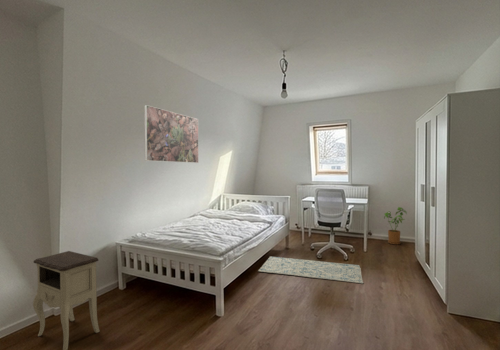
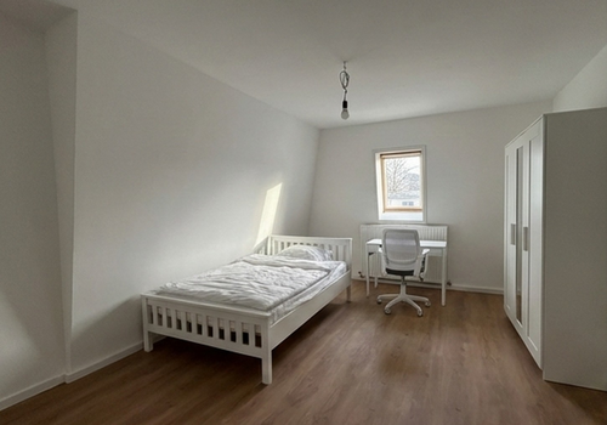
- house plant [383,206,408,245]
- nightstand [32,250,101,350]
- rug [258,255,364,284]
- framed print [143,104,200,164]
